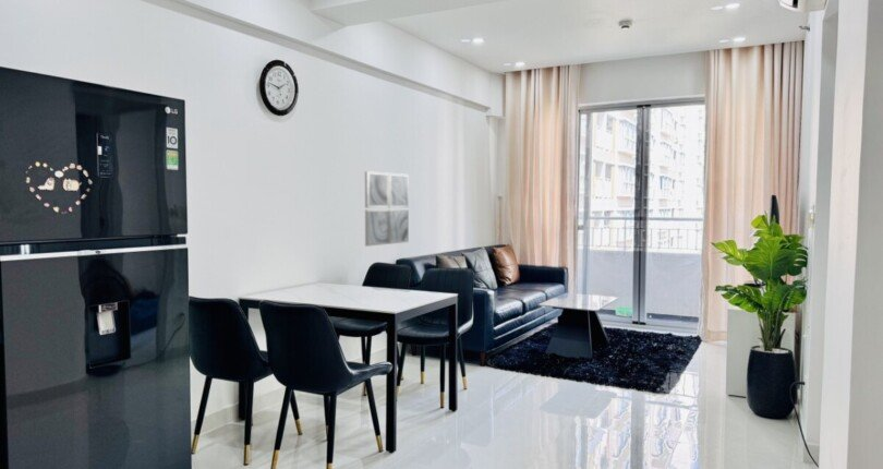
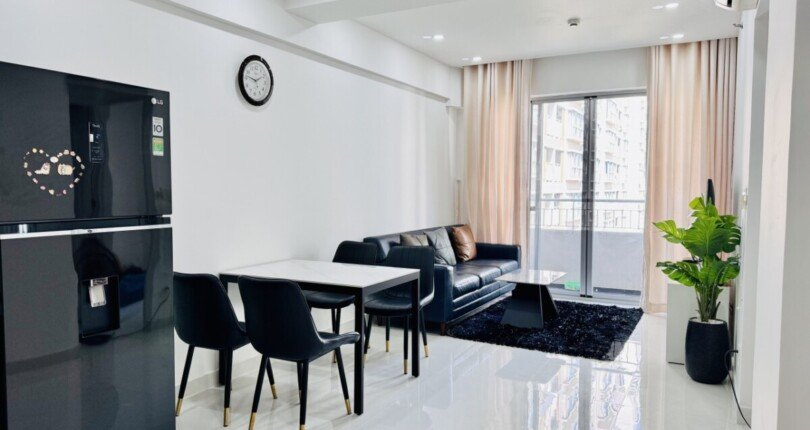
- wall art [364,170,410,248]
